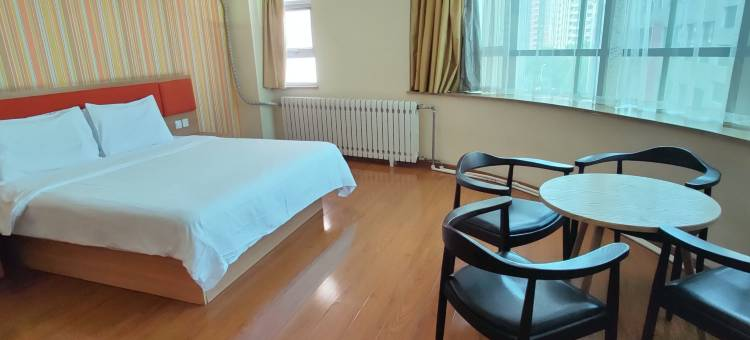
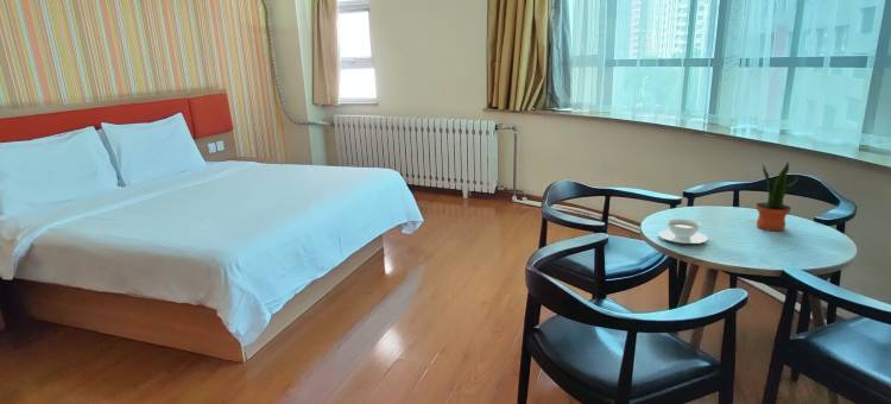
+ teacup [658,219,709,245]
+ potted plant [754,160,801,232]
